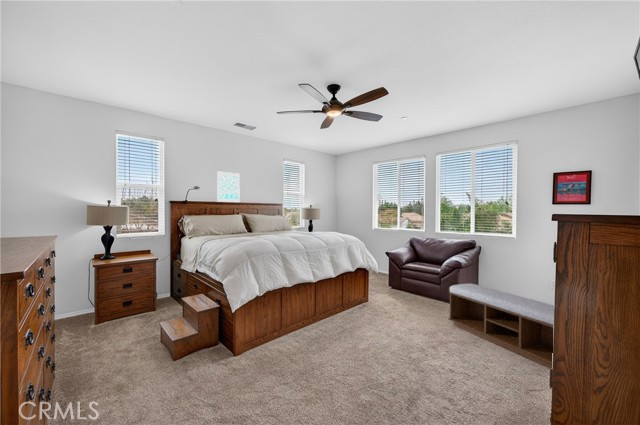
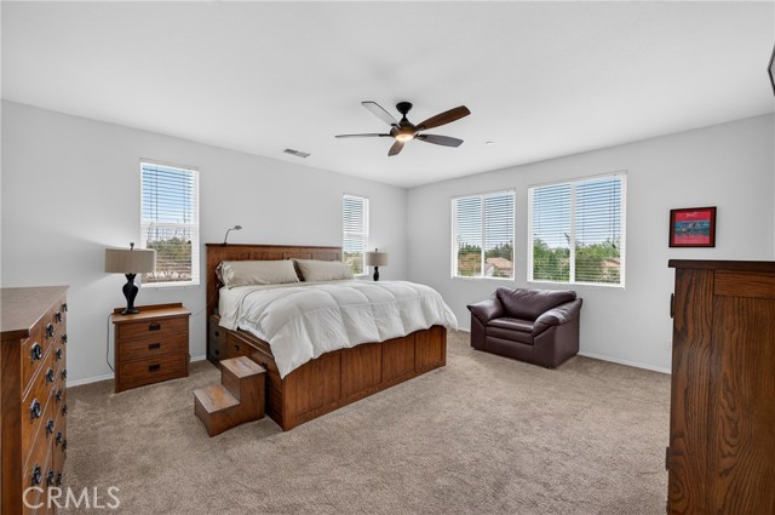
- wall art [216,170,241,203]
- bench [448,282,555,369]
